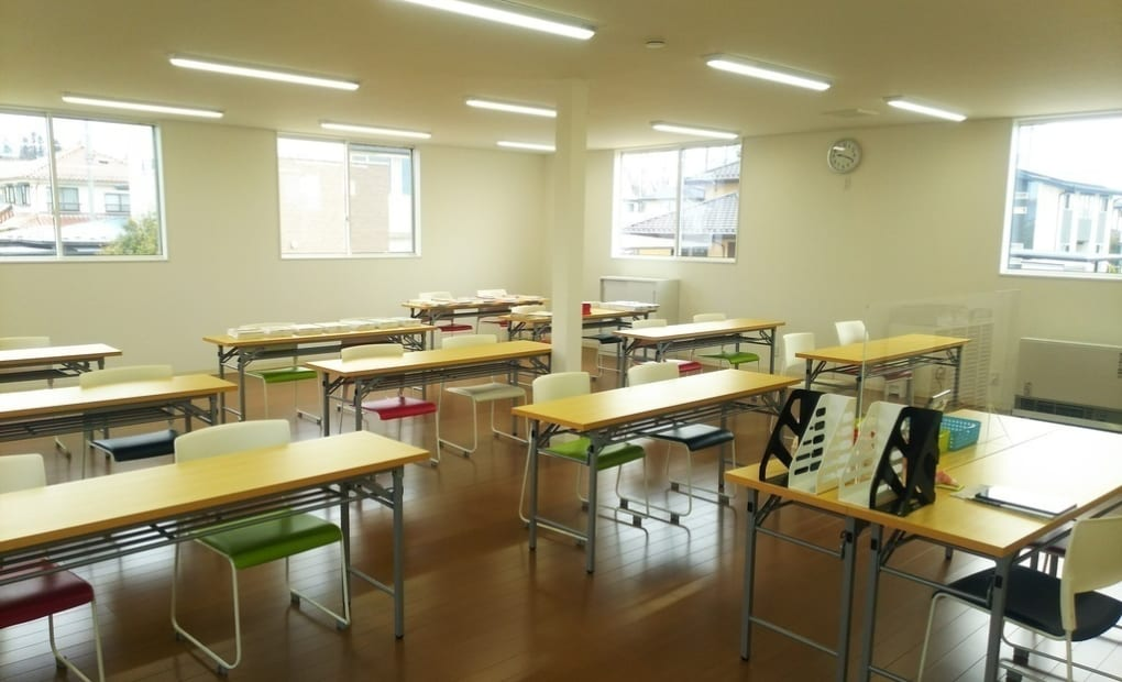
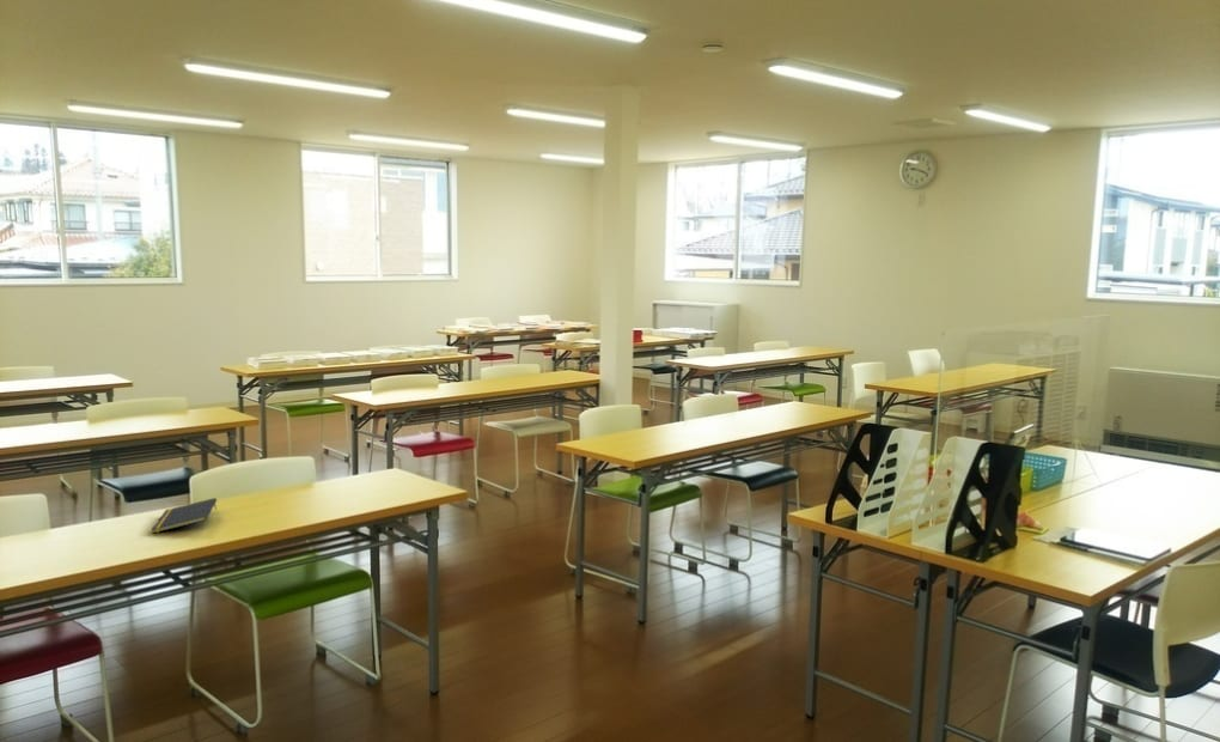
+ notepad [151,497,218,534]
